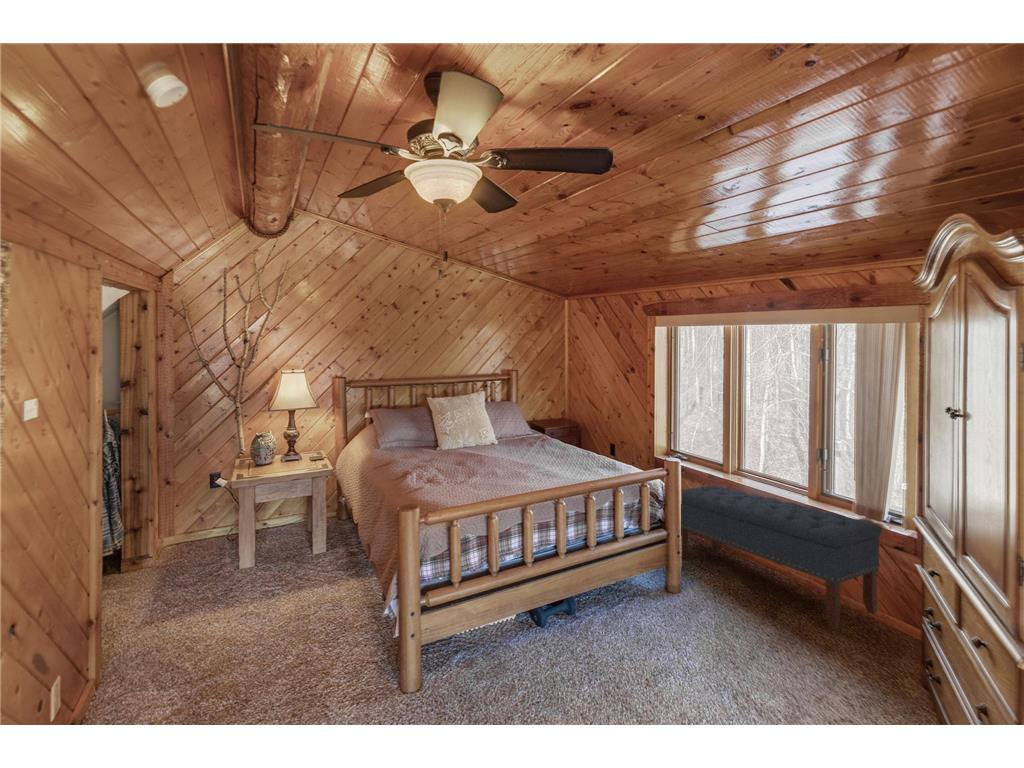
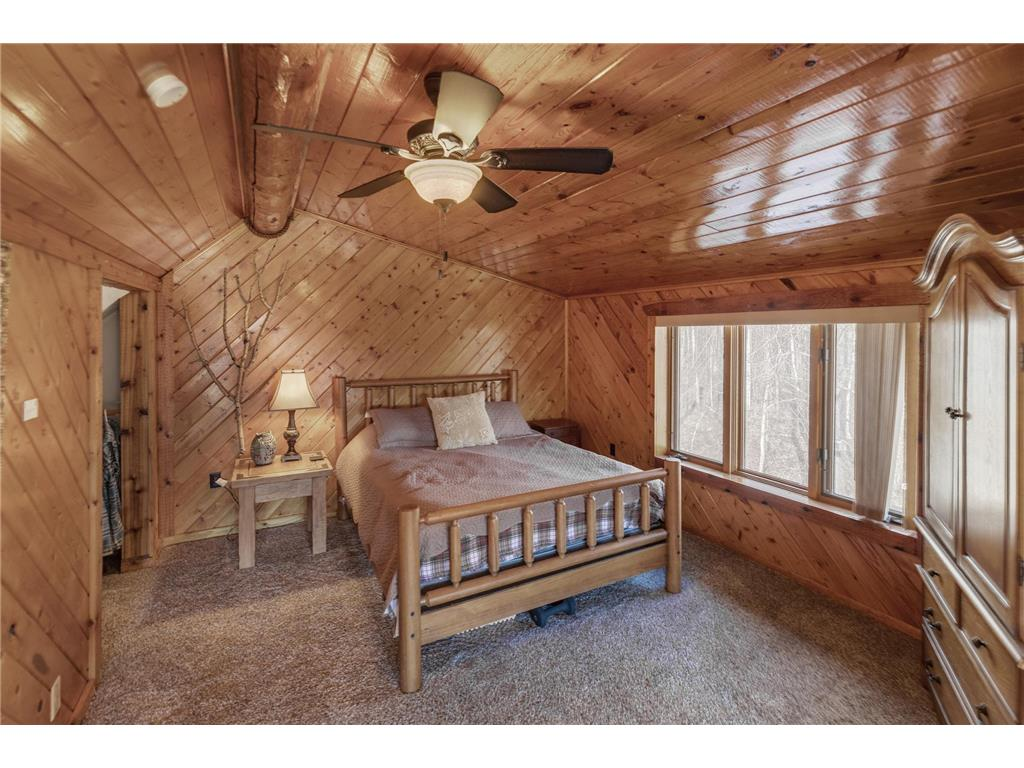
- bench [680,485,883,630]
